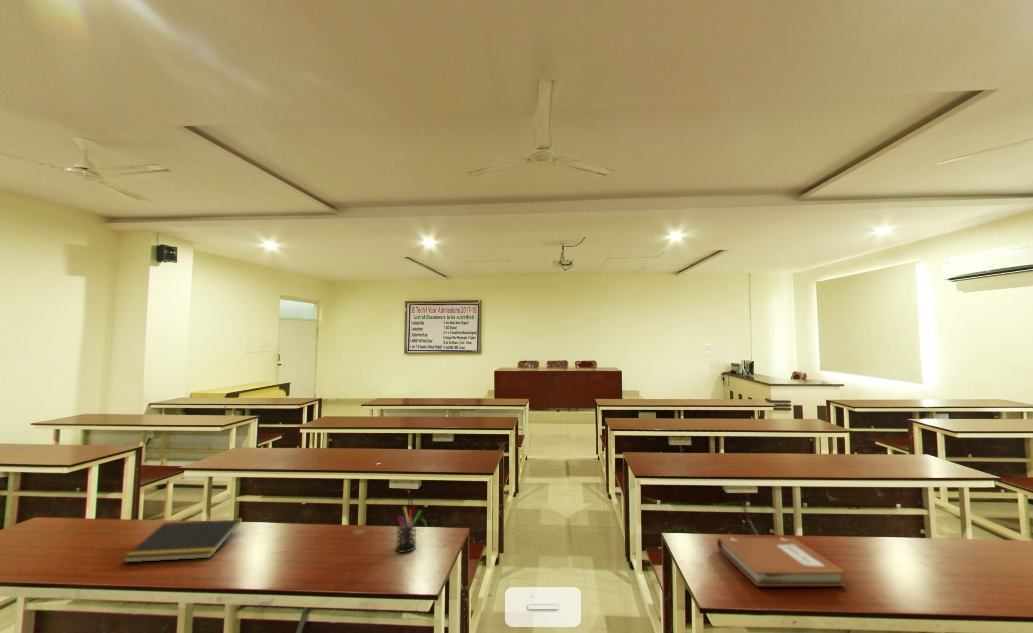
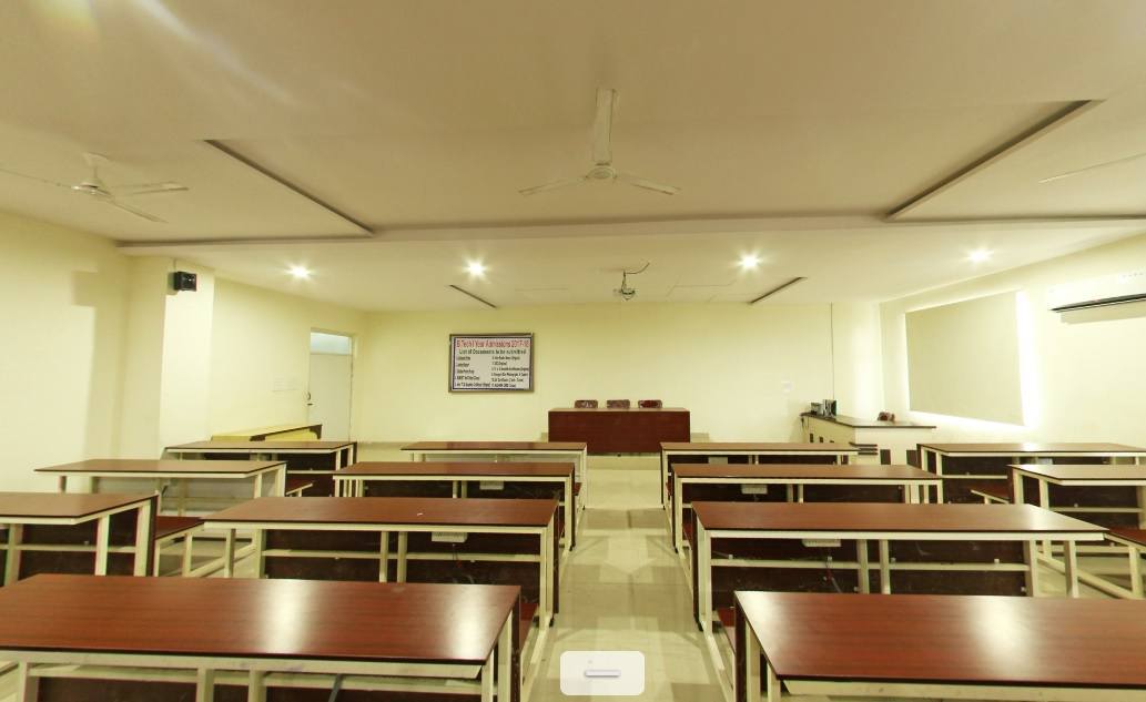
- pen holder [395,506,422,554]
- notebook [716,537,848,587]
- notepad [122,519,241,563]
